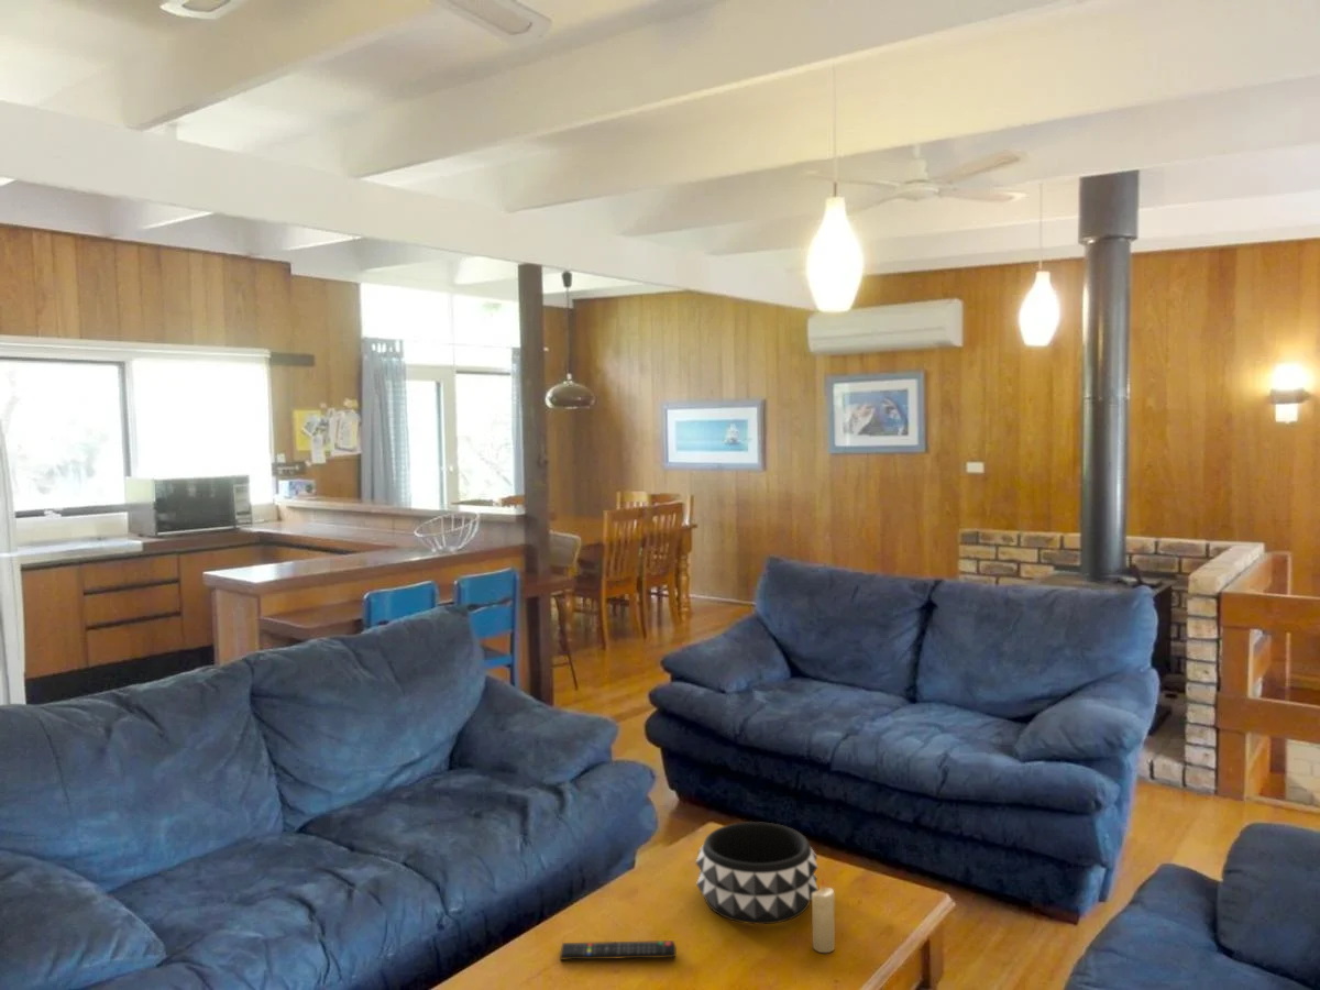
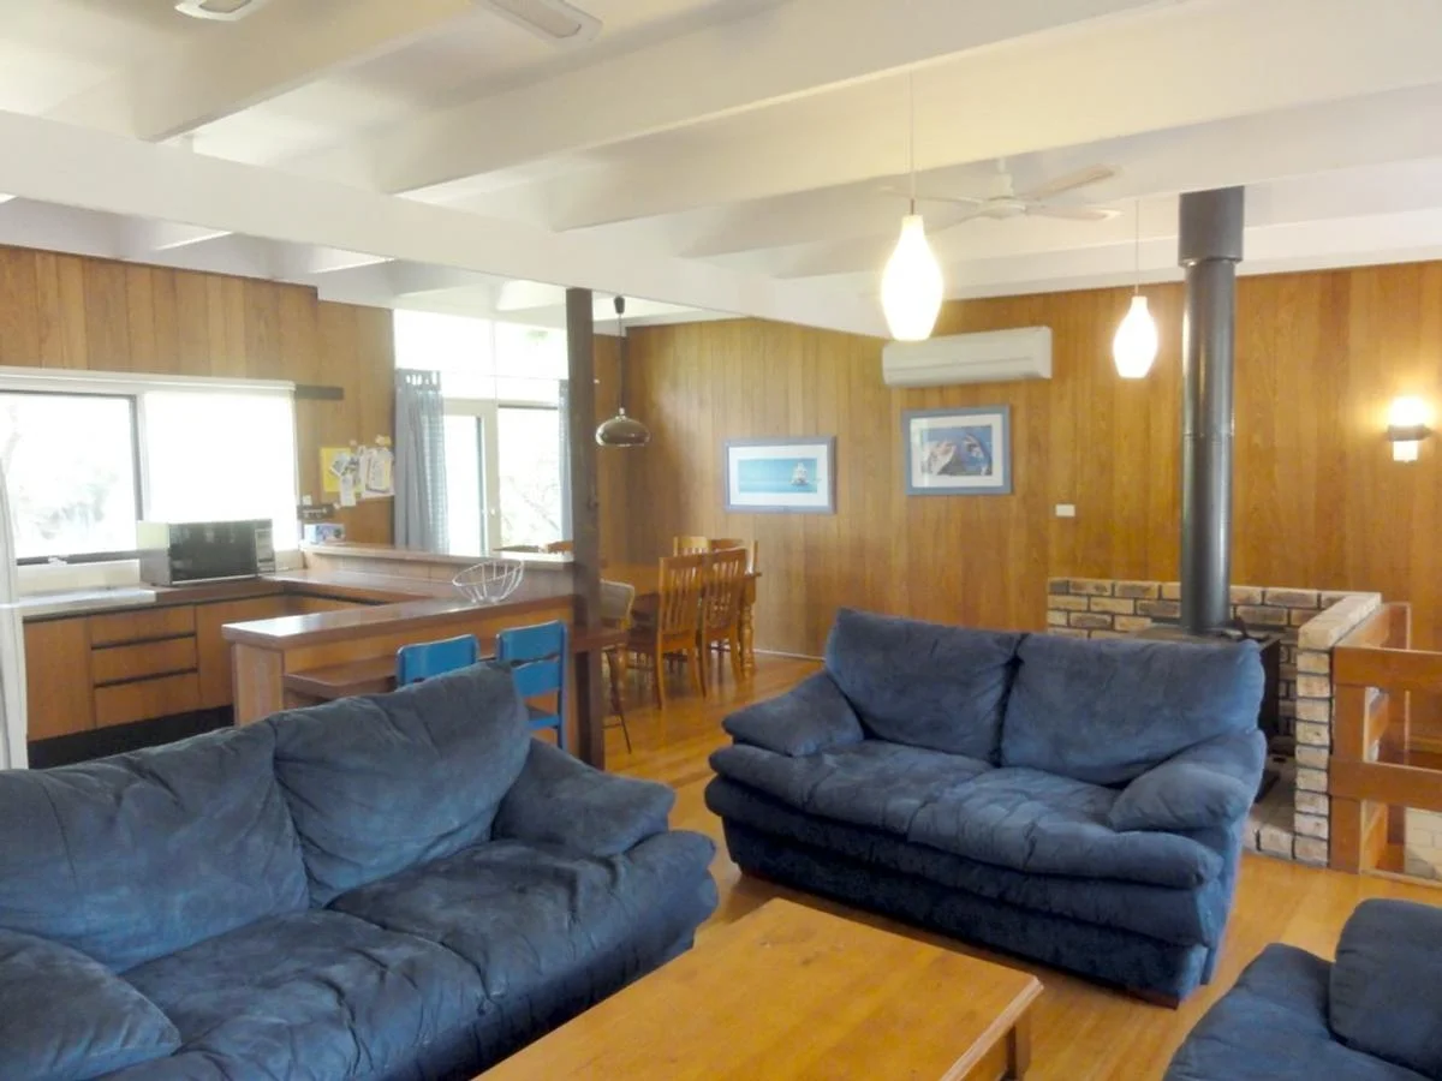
- decorative bowl [695,821,820,925]
- candle [811,878,836,954]
- remote control [559,939,678,961]
